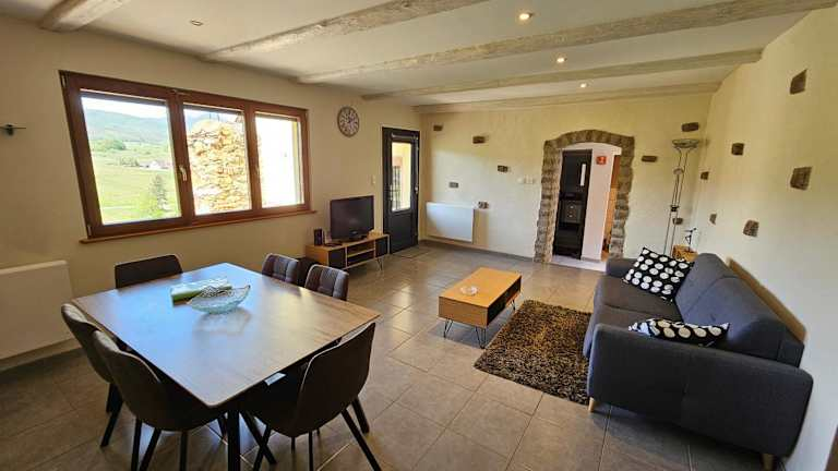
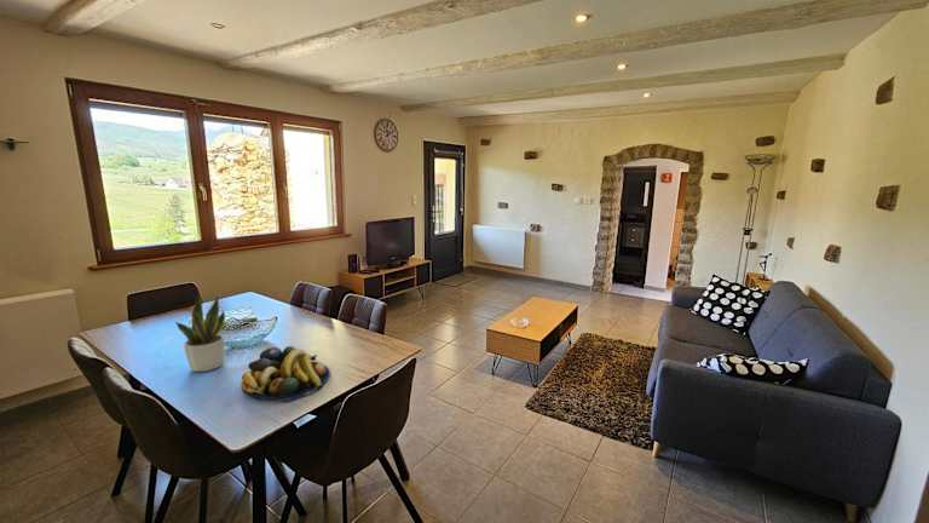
+ fruit bowl [240,345,331,402]
+ potted plant [174,294,226,373]
